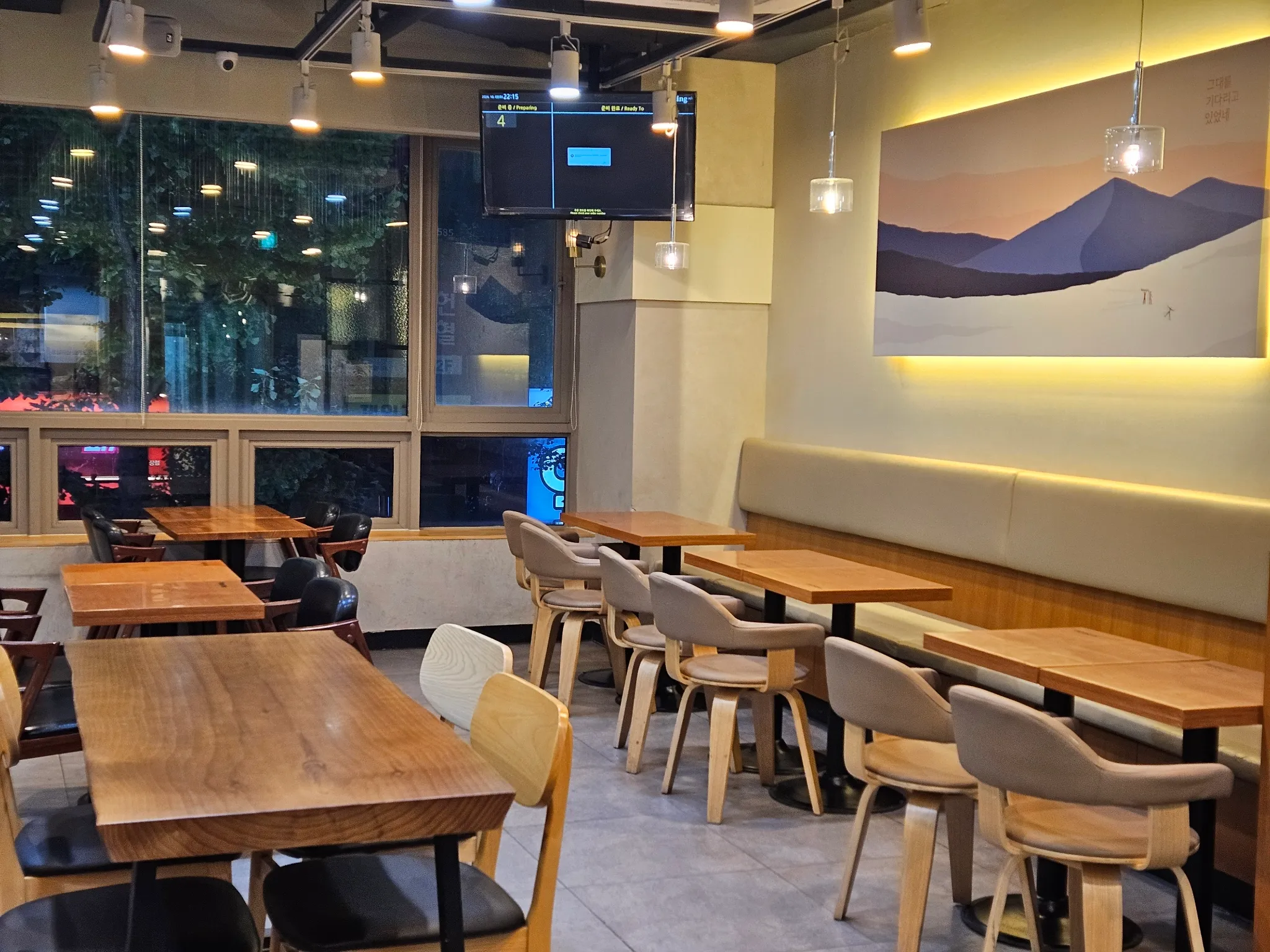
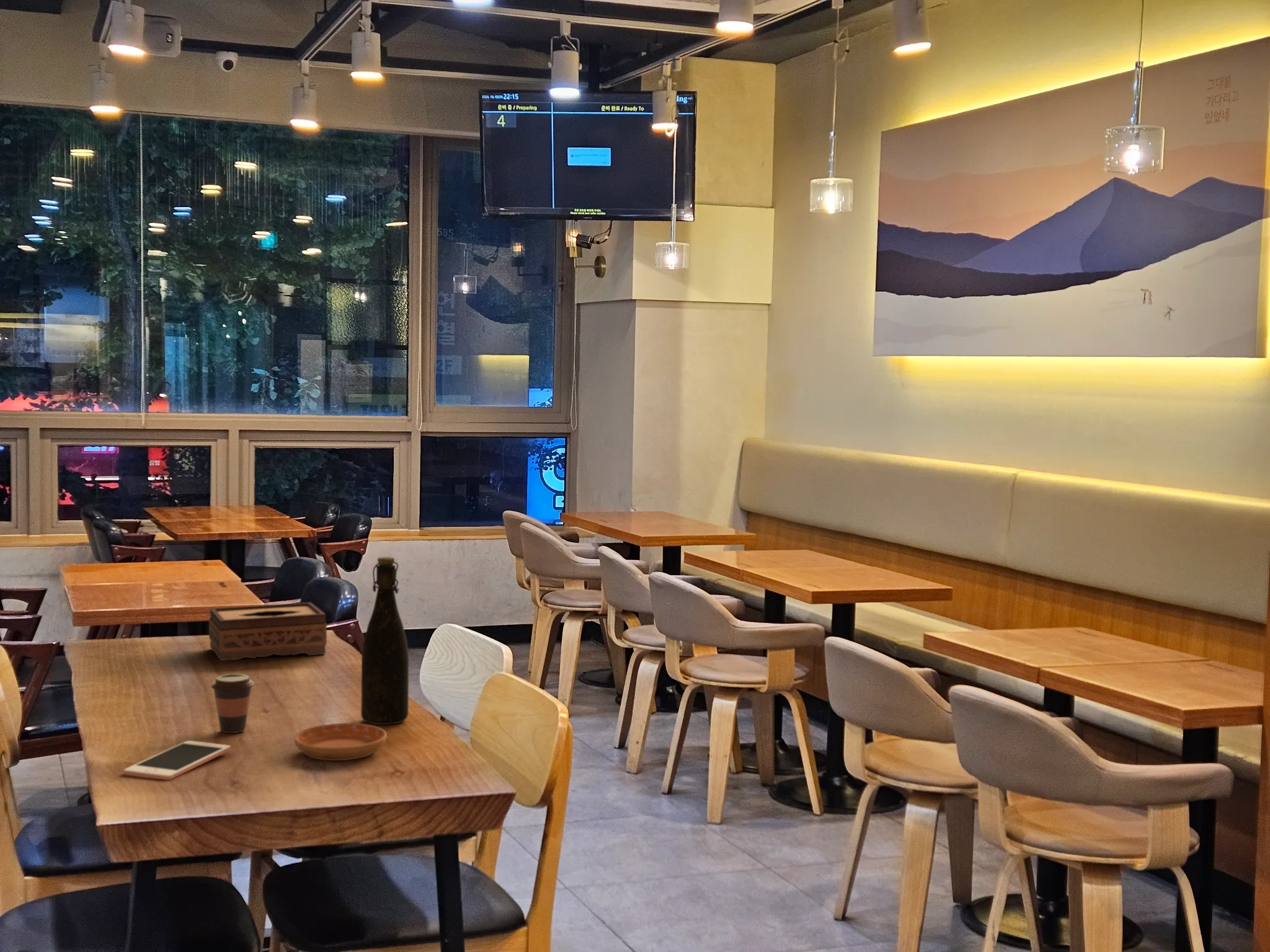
+ tissue box [208,602,327,661]
+ saucer [293,723,388,761]
+ bottle [360,556,409,725]
+ coffee cup [210,673,255,734]
+ cell phone [123,740,231,780]
